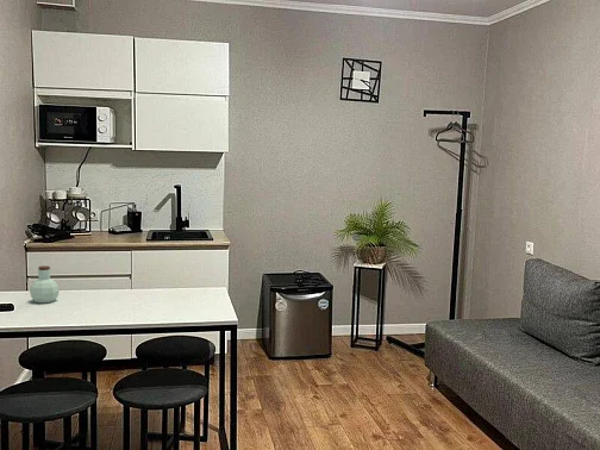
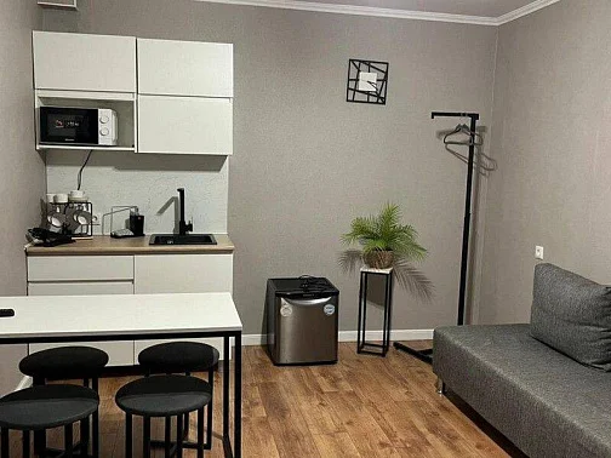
- jar [29,264,61,304]
